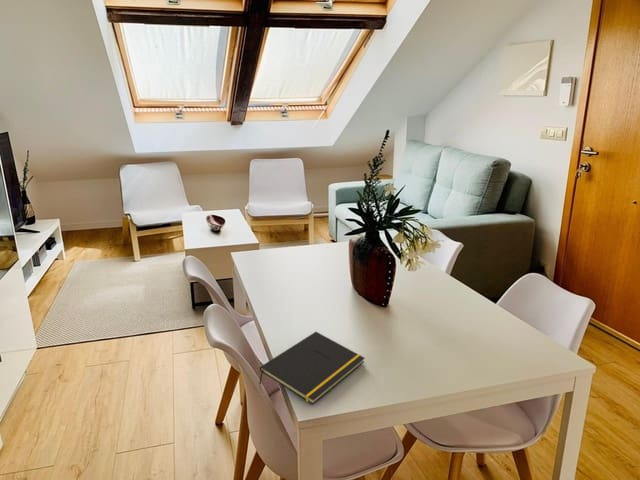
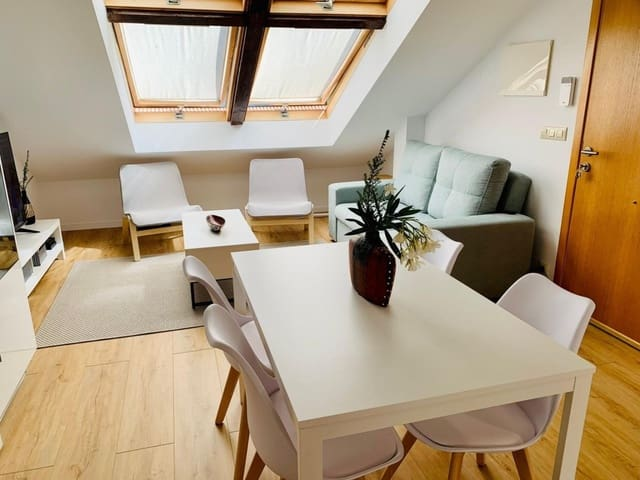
- notepad [258,331,366,406]
